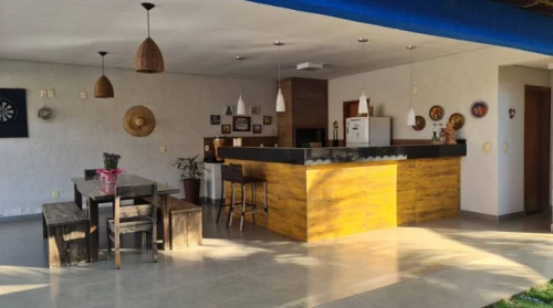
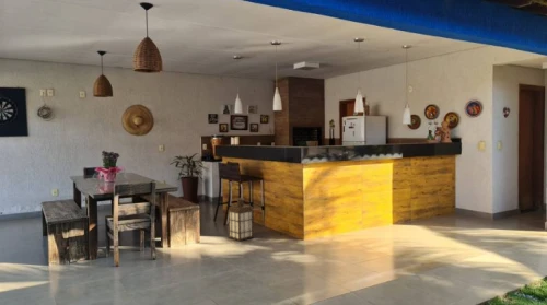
+ lantern [228,197,255,242]
